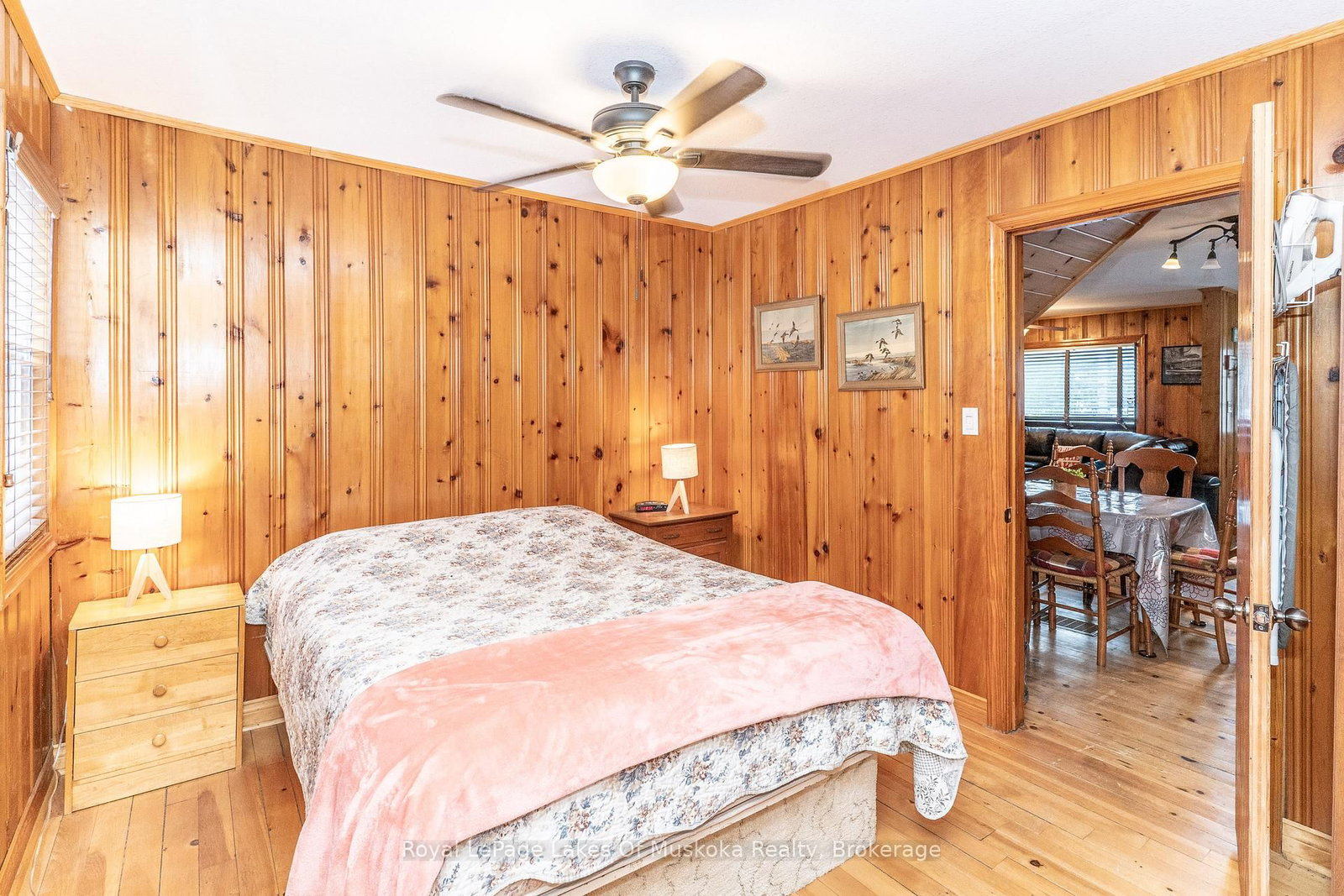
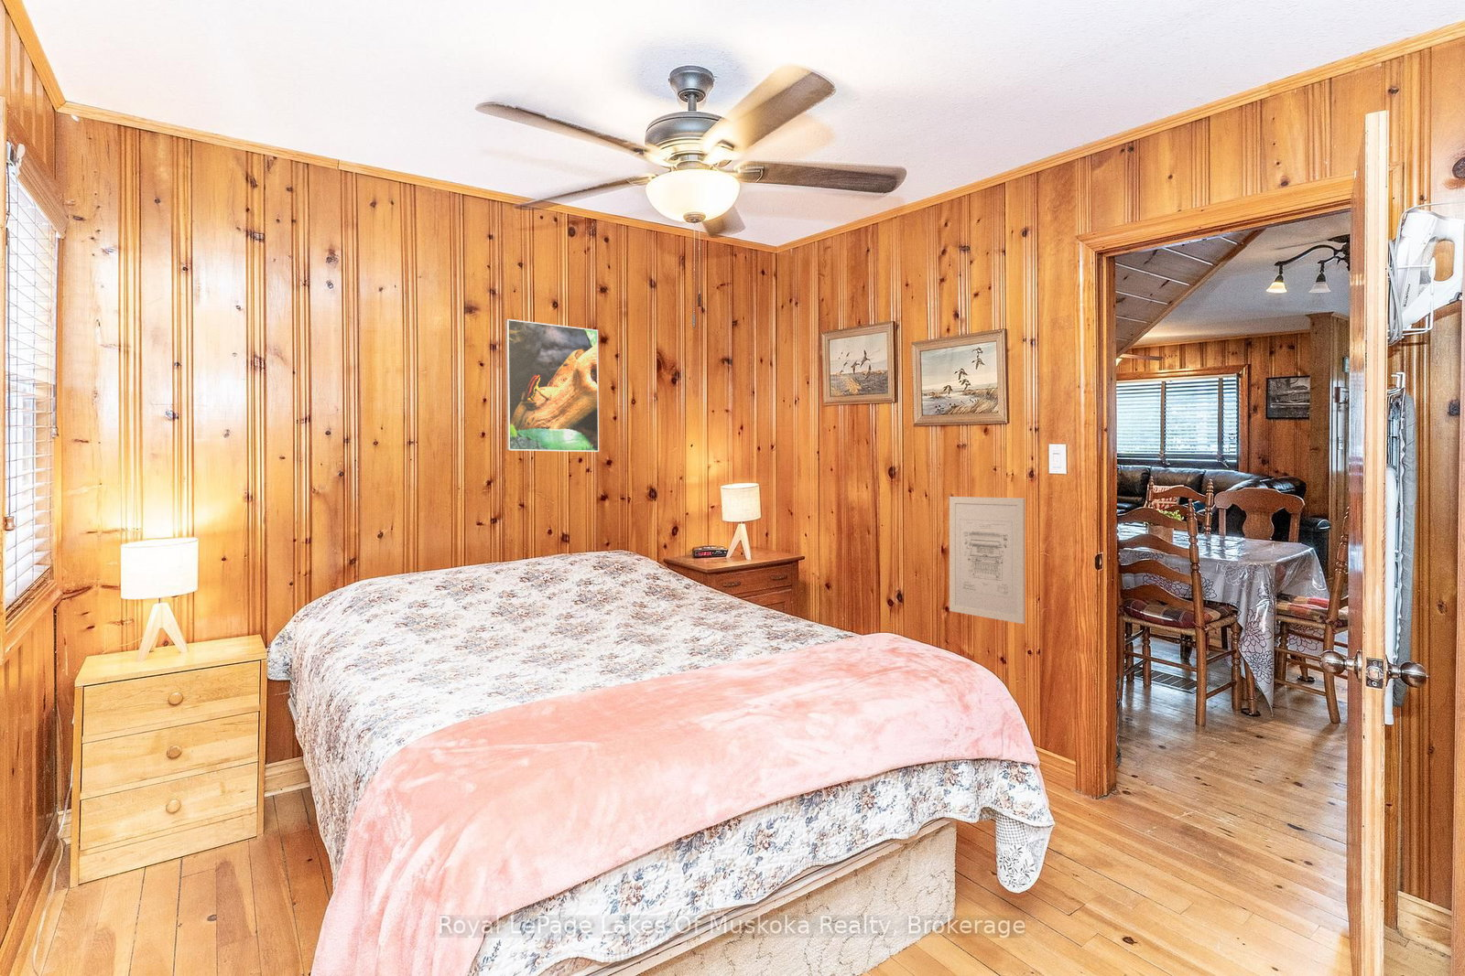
+ wall art [948,496,1026,625]
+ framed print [505,318,600,453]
